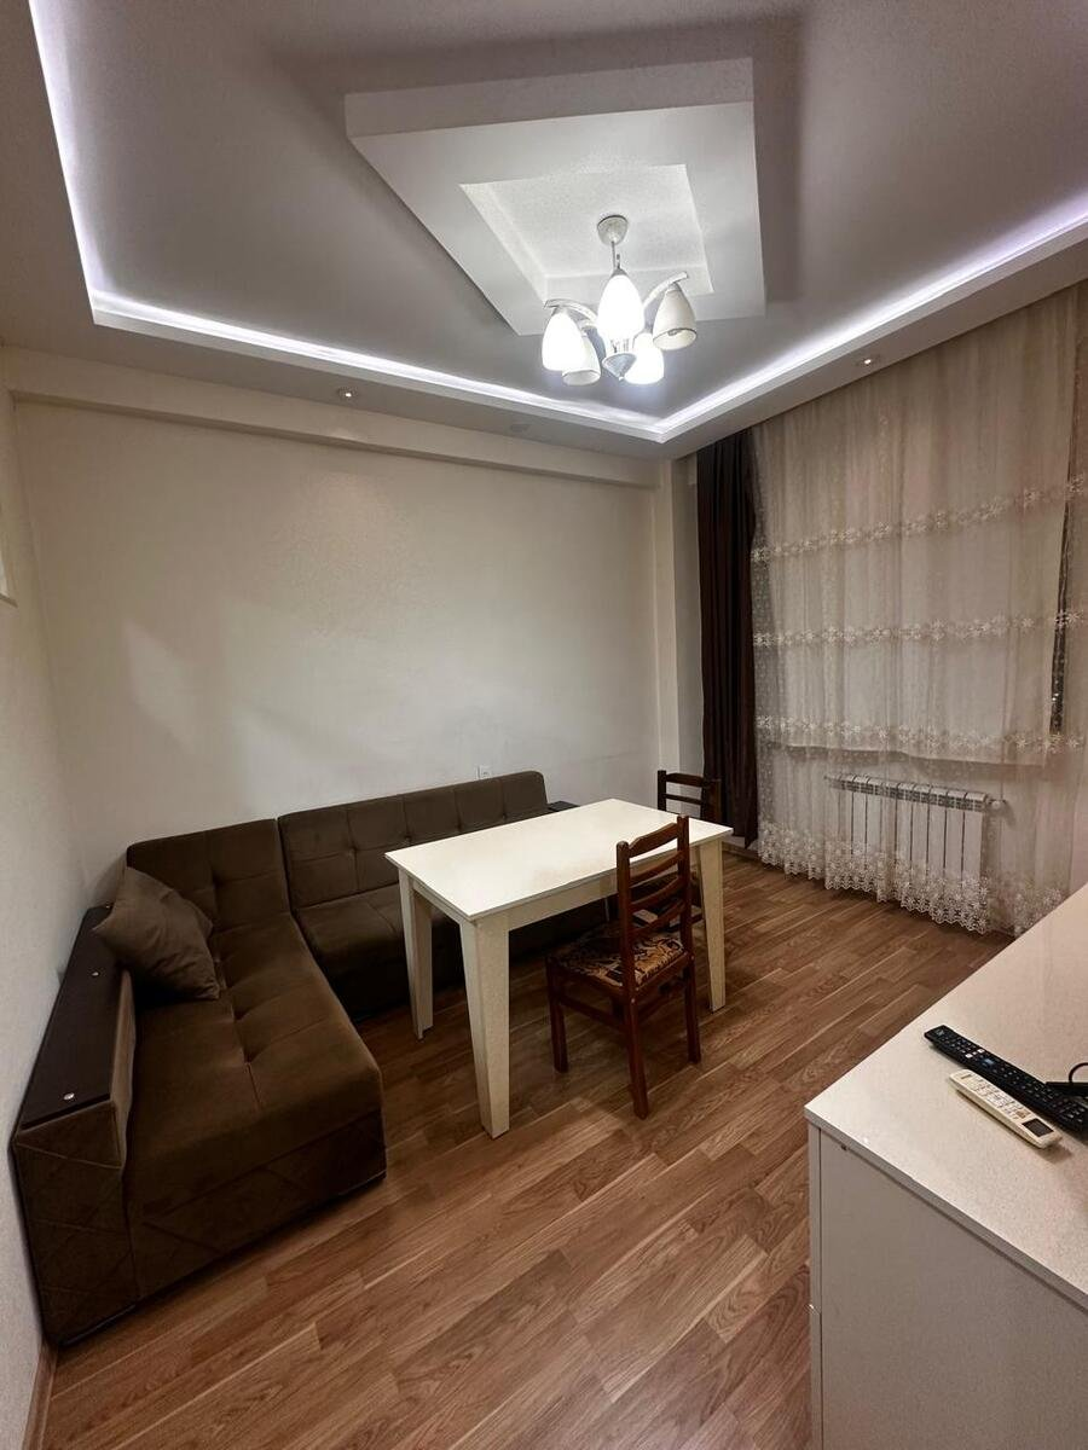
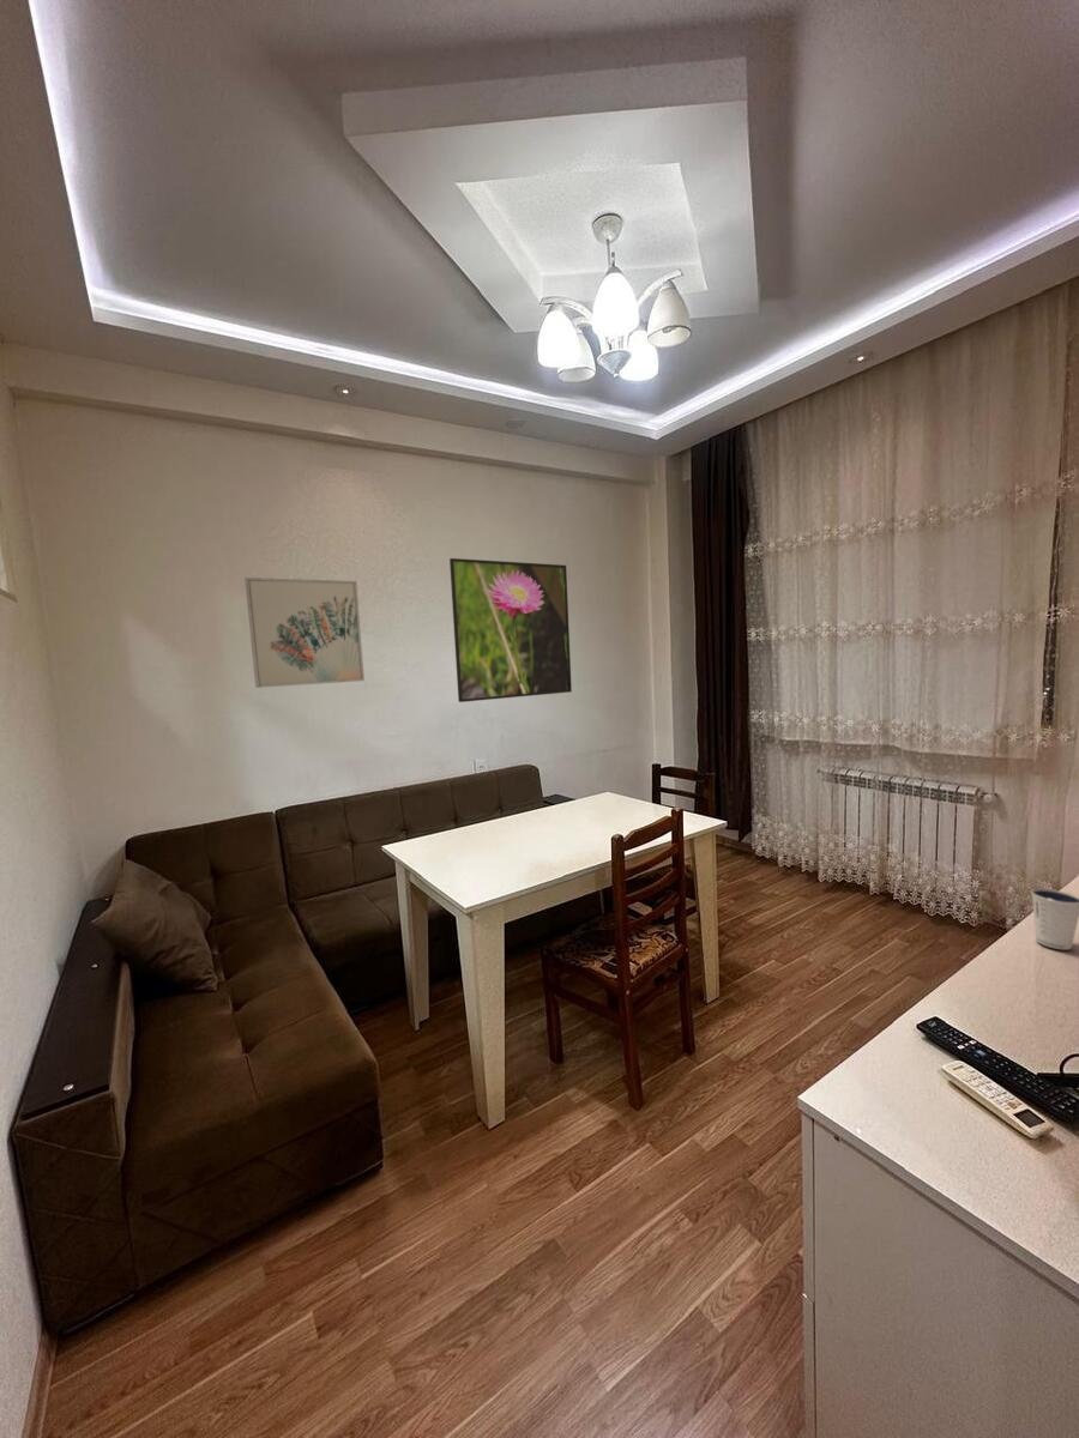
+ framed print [448,557,573,703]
+ wall art [243,576,366,689]
+ dixie cup [1030,888,1079,951]
